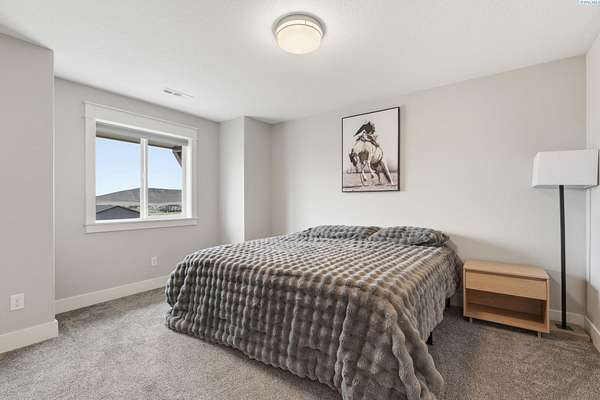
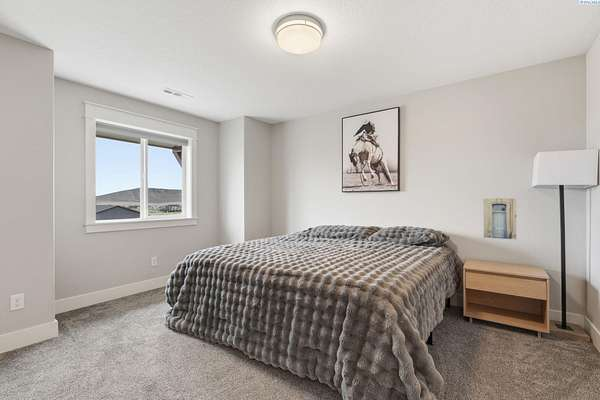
+ wall art [483,198,517,240]
